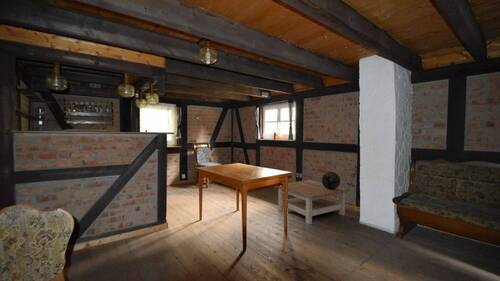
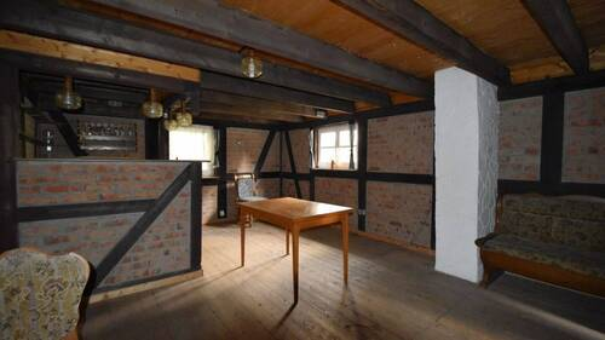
- globe [321,171,341,190]
- coffee table [275,179,350,226]
